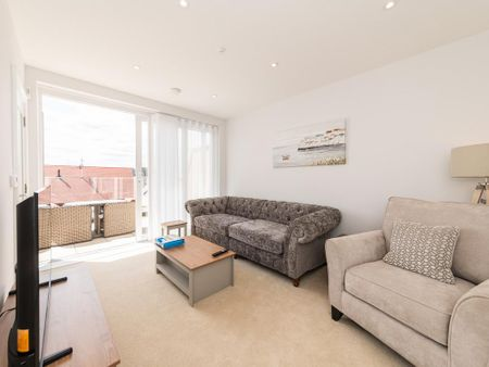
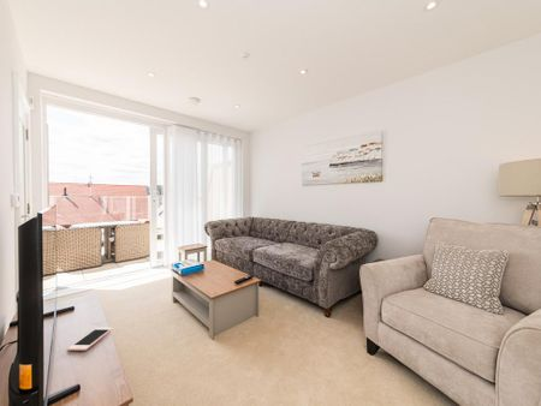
+ cell phone [66,327,114,352]
